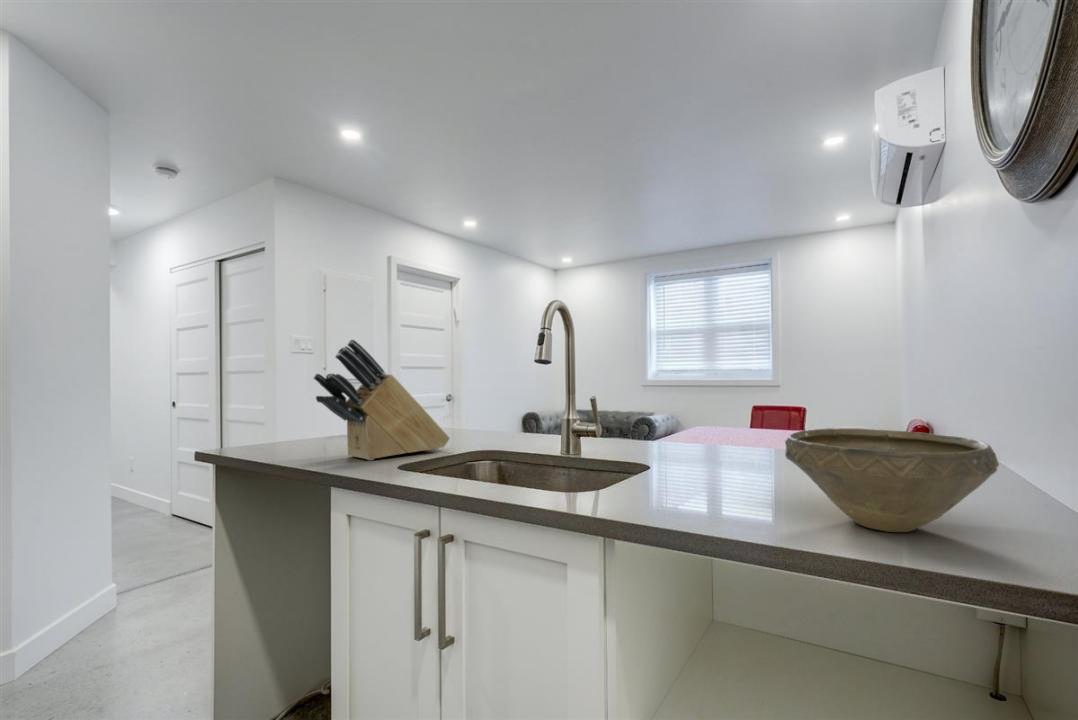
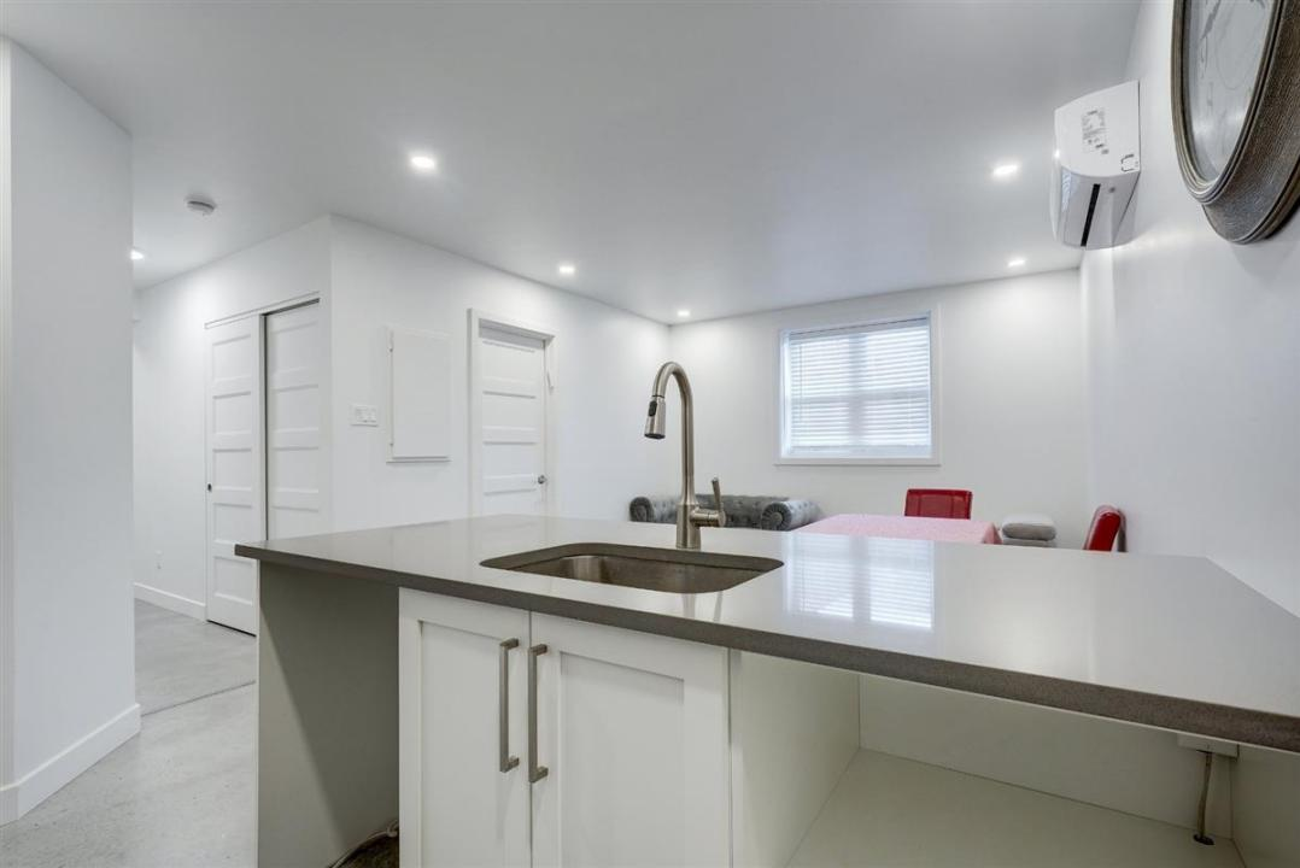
- knife block [313,338,451,461]
- bowl [784,427,1000,533]
